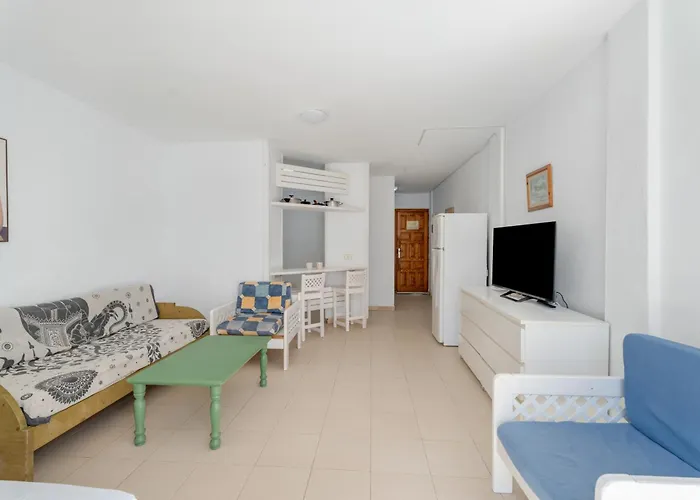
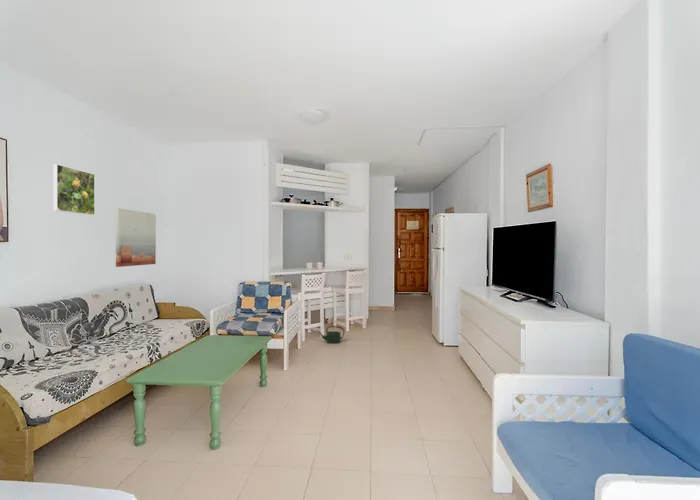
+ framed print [52,163,96,216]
+ wall art [115,207,157,268]
+ watering can [316,325,345,344]
